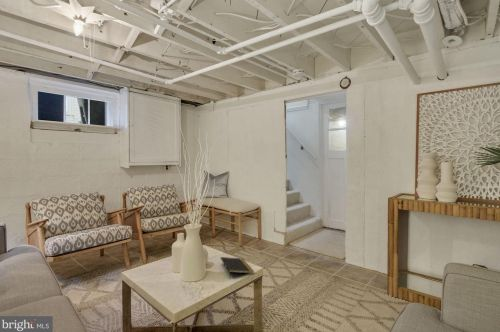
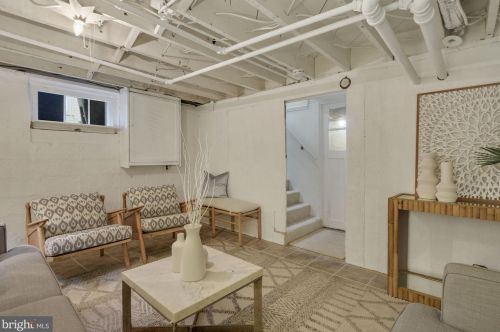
- notepad [220,256,254,278]
